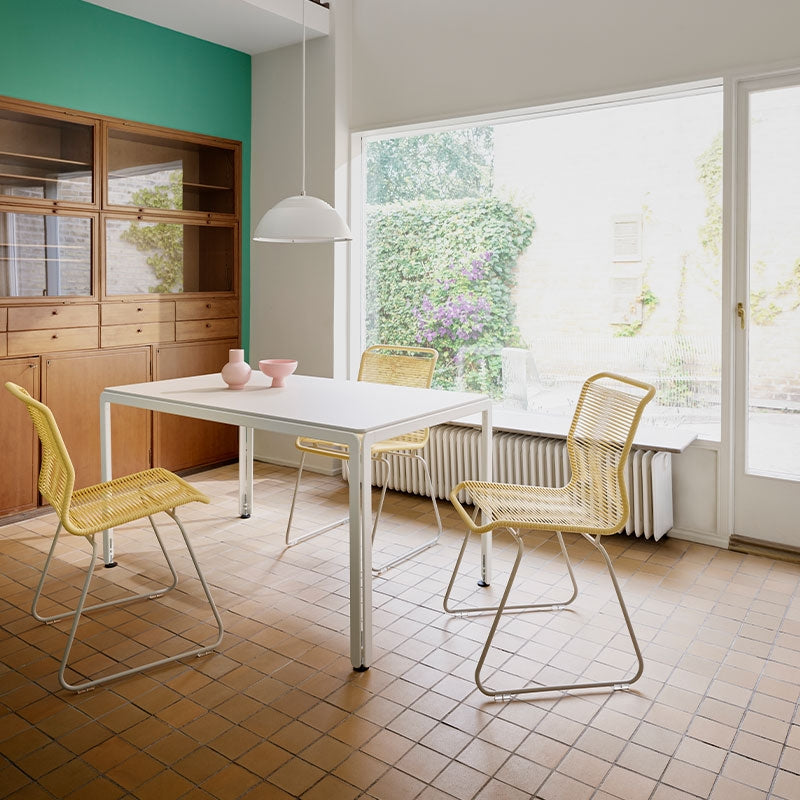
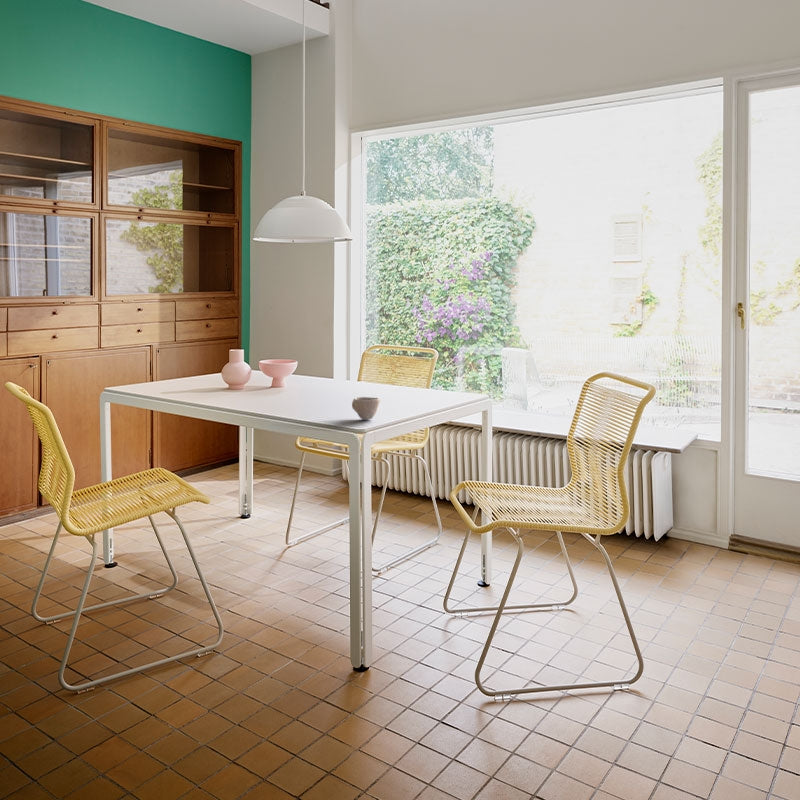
+ cup [351,396,381,420]
